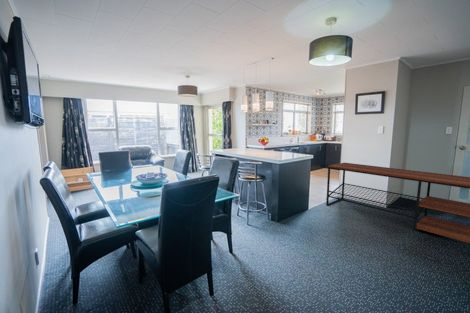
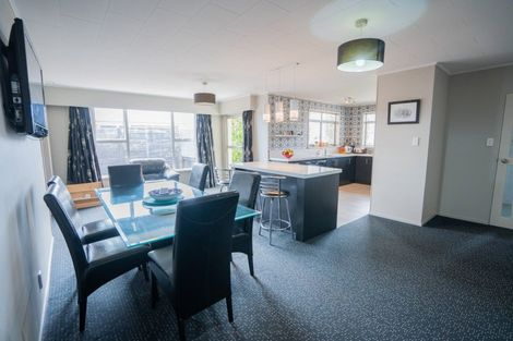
- tv stand [325,162,470,244]
